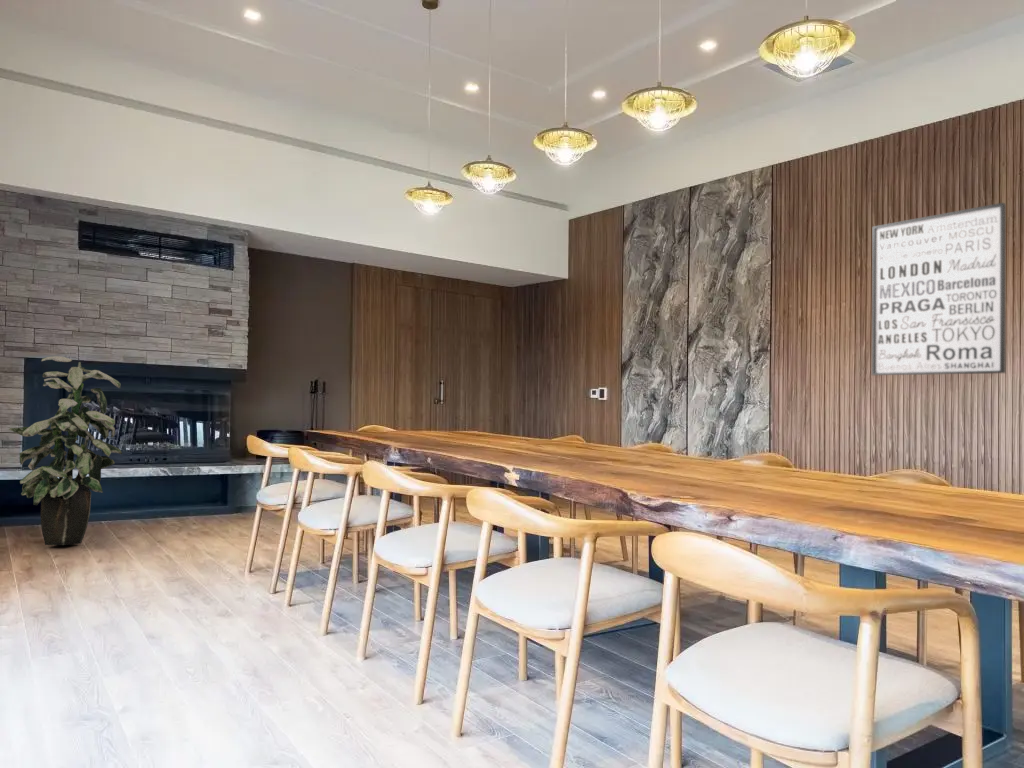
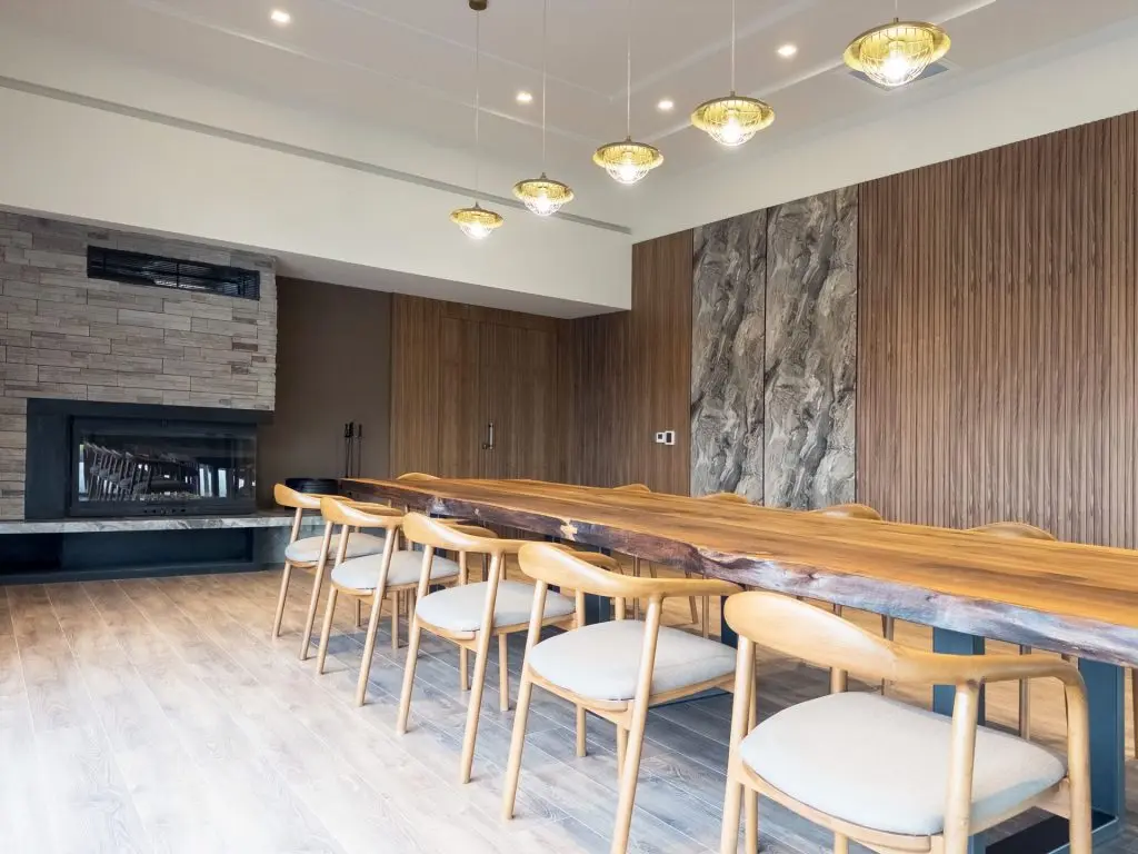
- indoor plant [7,355,123,546]
- wall art [871,202,1007,376]
